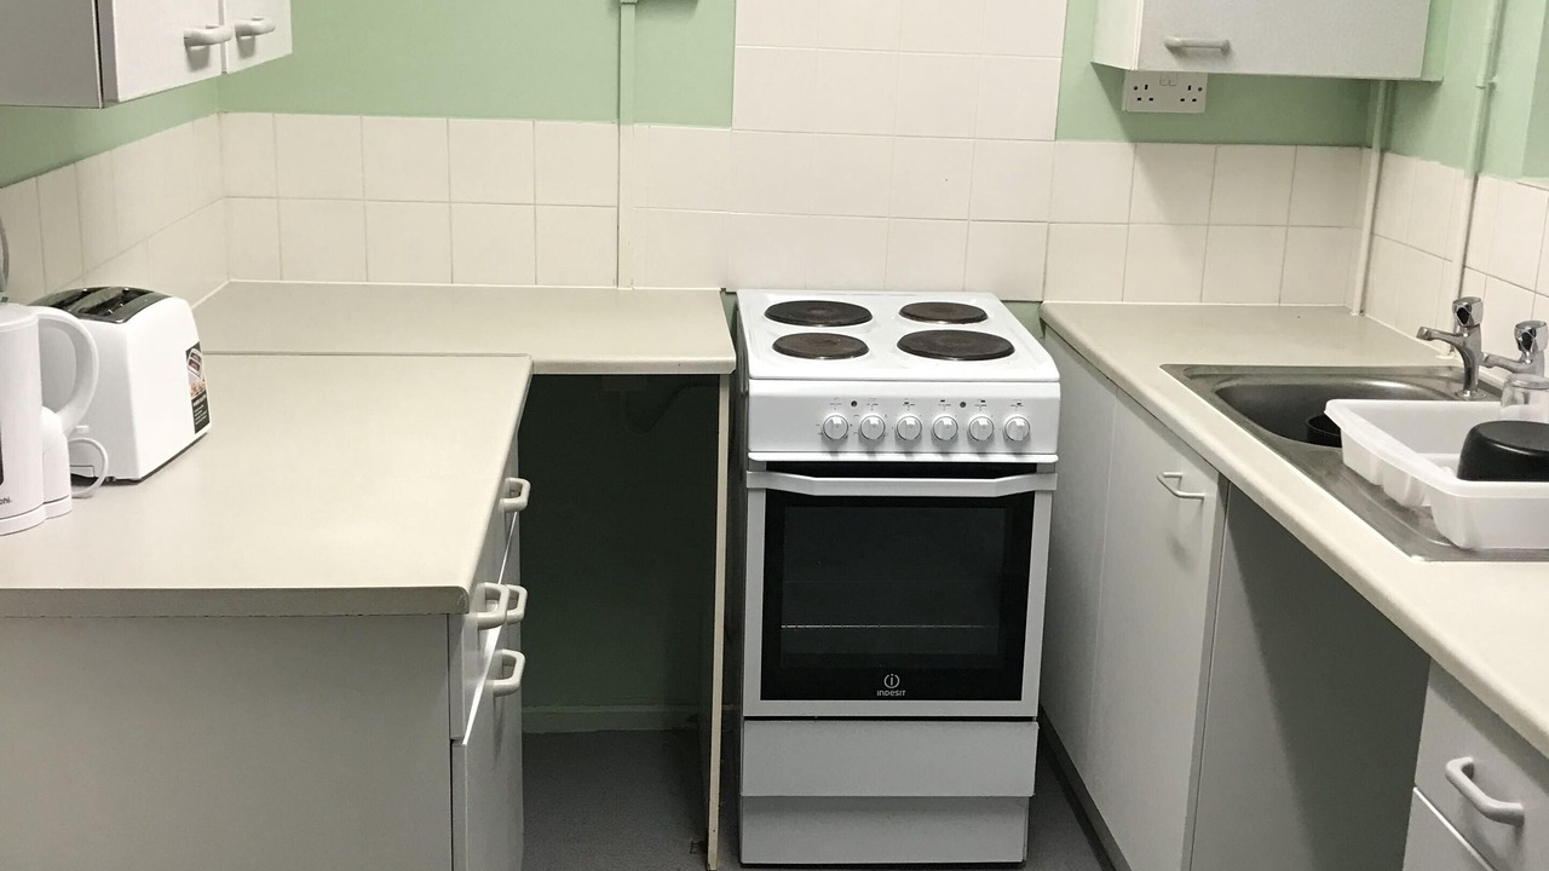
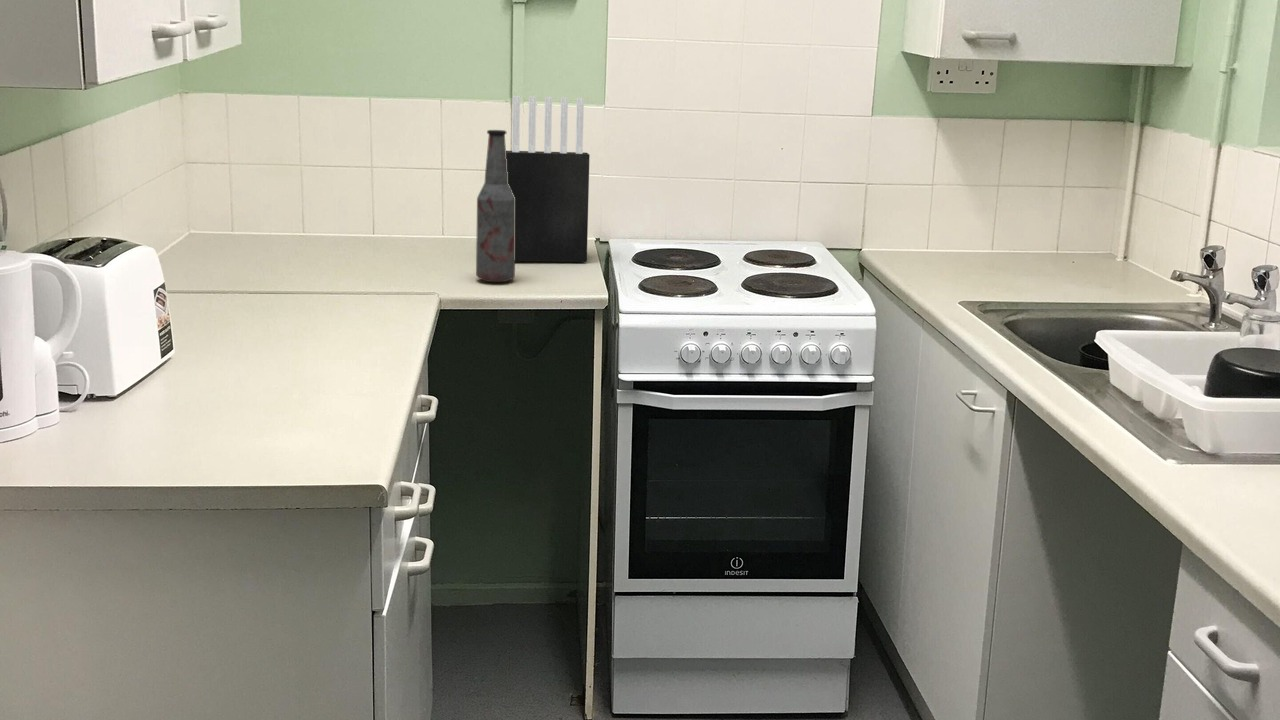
+ bottle [475,129,516,283]
+ knife block [506,95,591,263]
